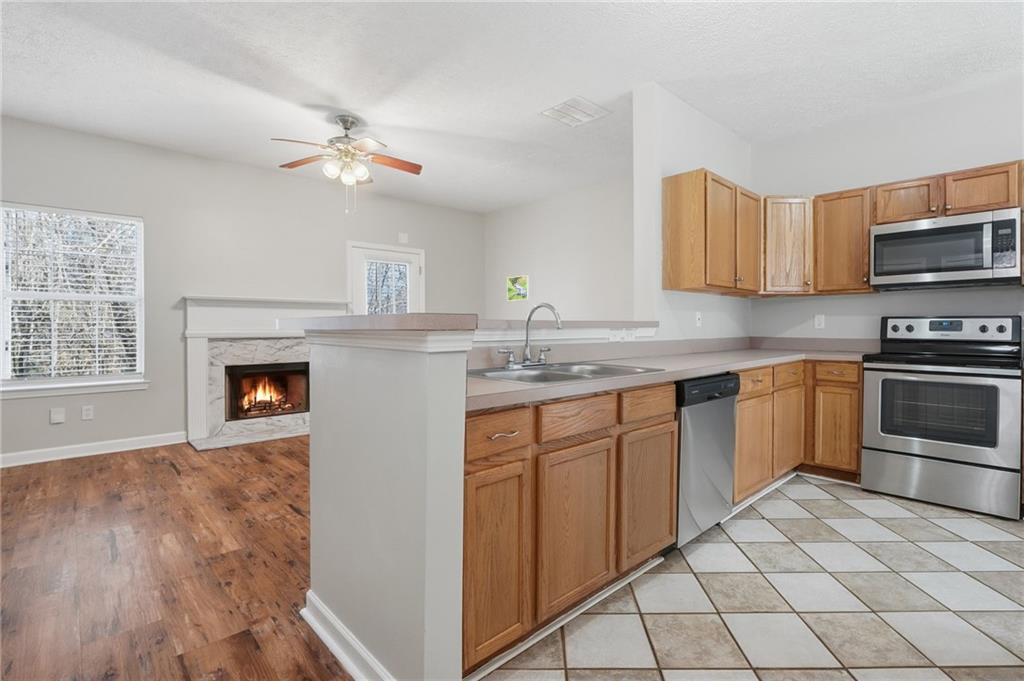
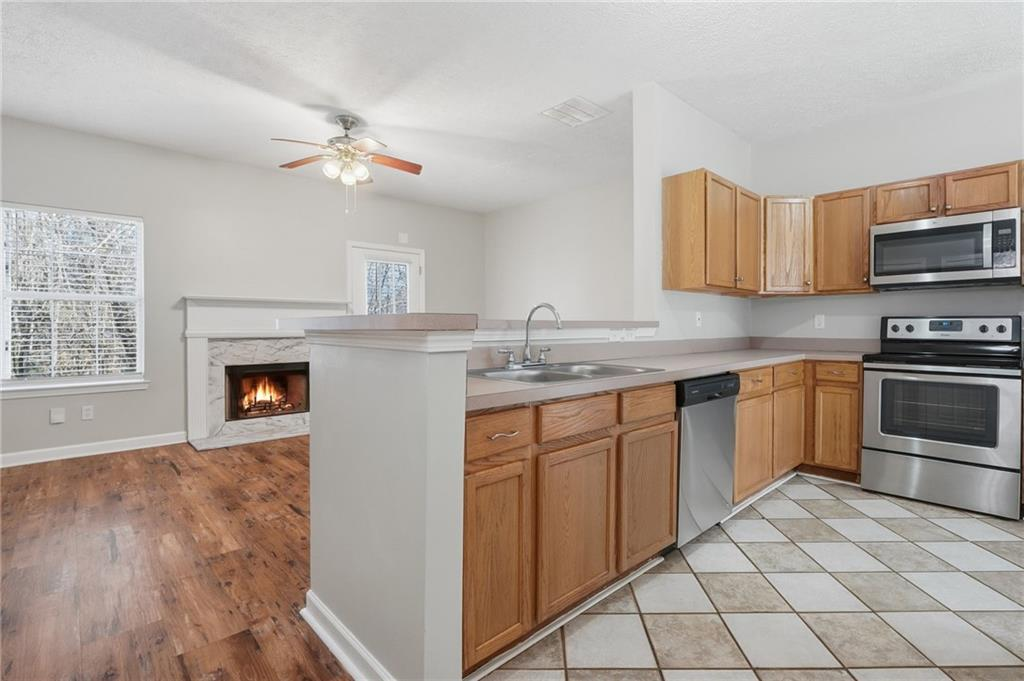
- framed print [506,274,530,302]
